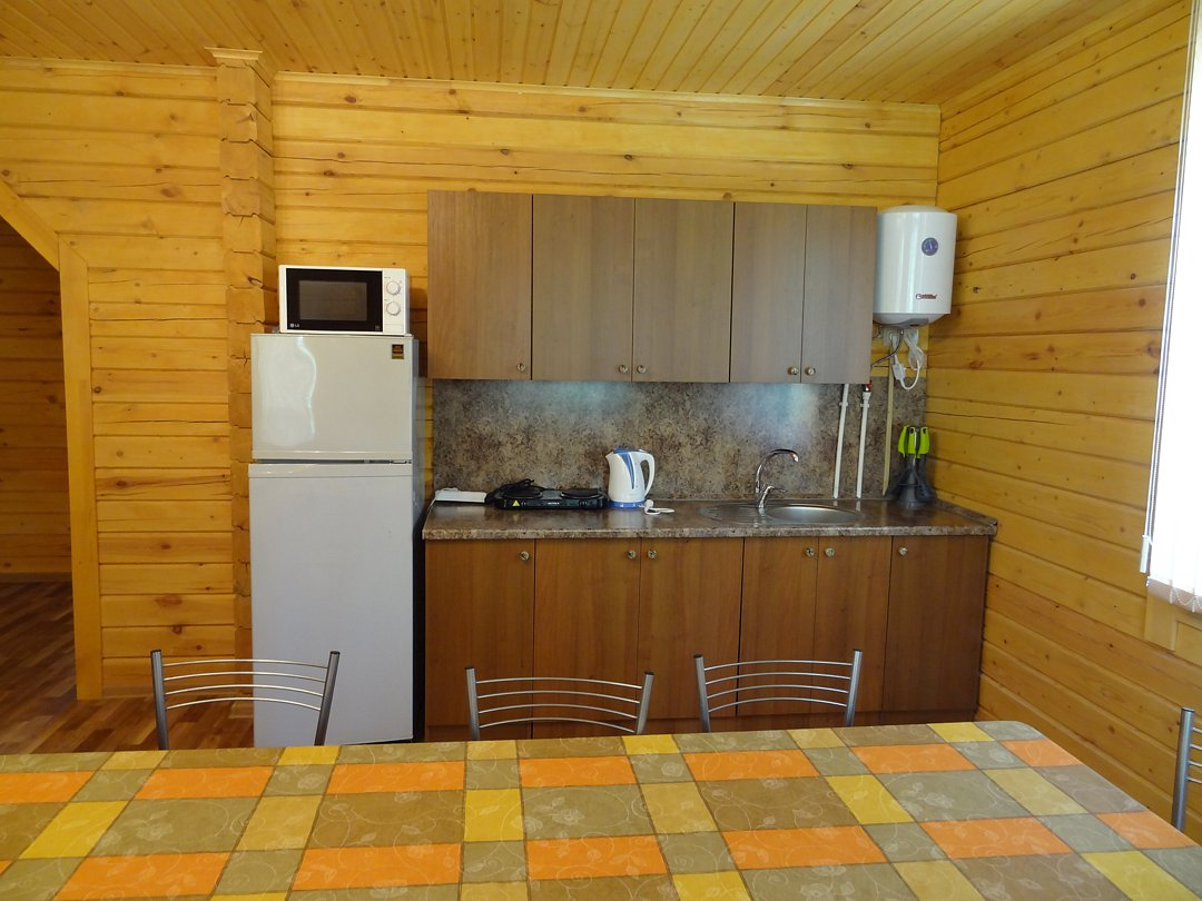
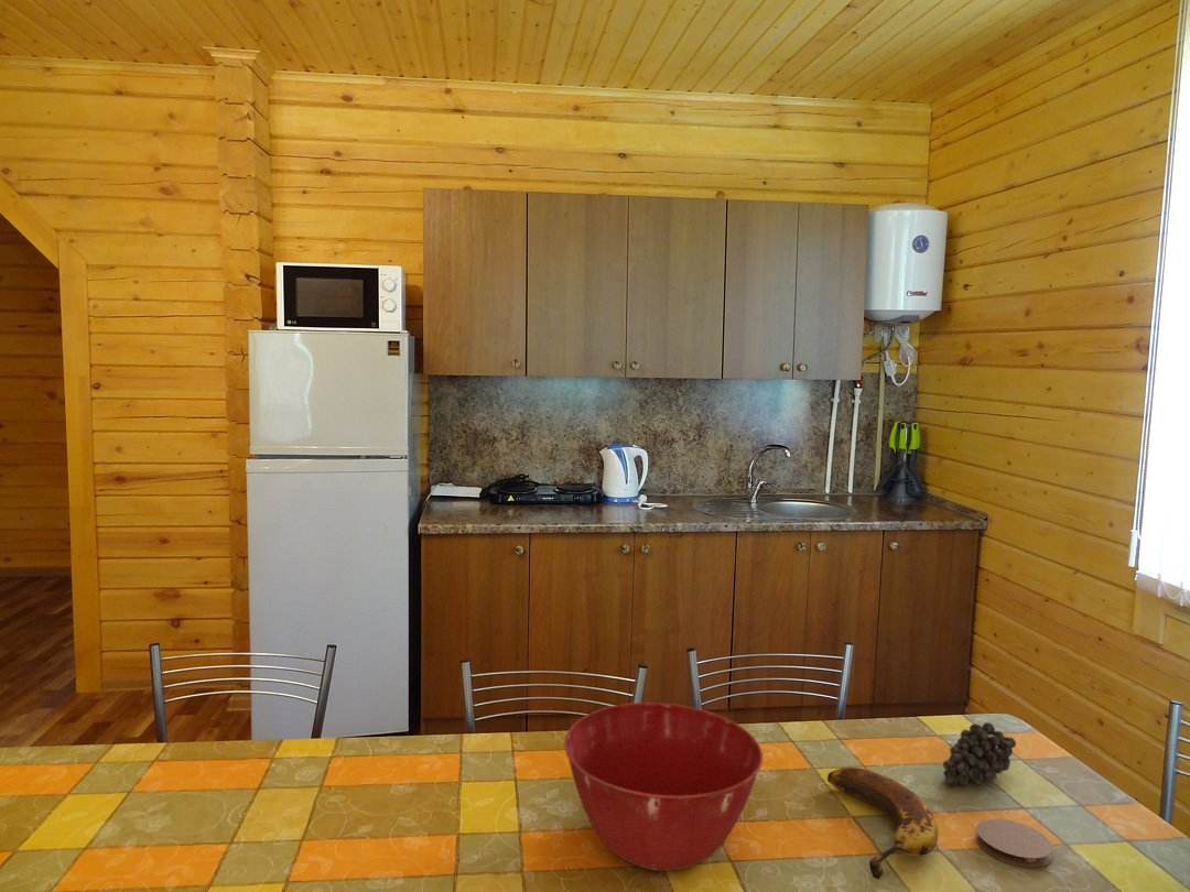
+ coaster [975,818,1054,868]
+ fruit [942,721,1017,787]
+ banana [826,765,939,880]
+ mixing bowl [563,701,764,872]
